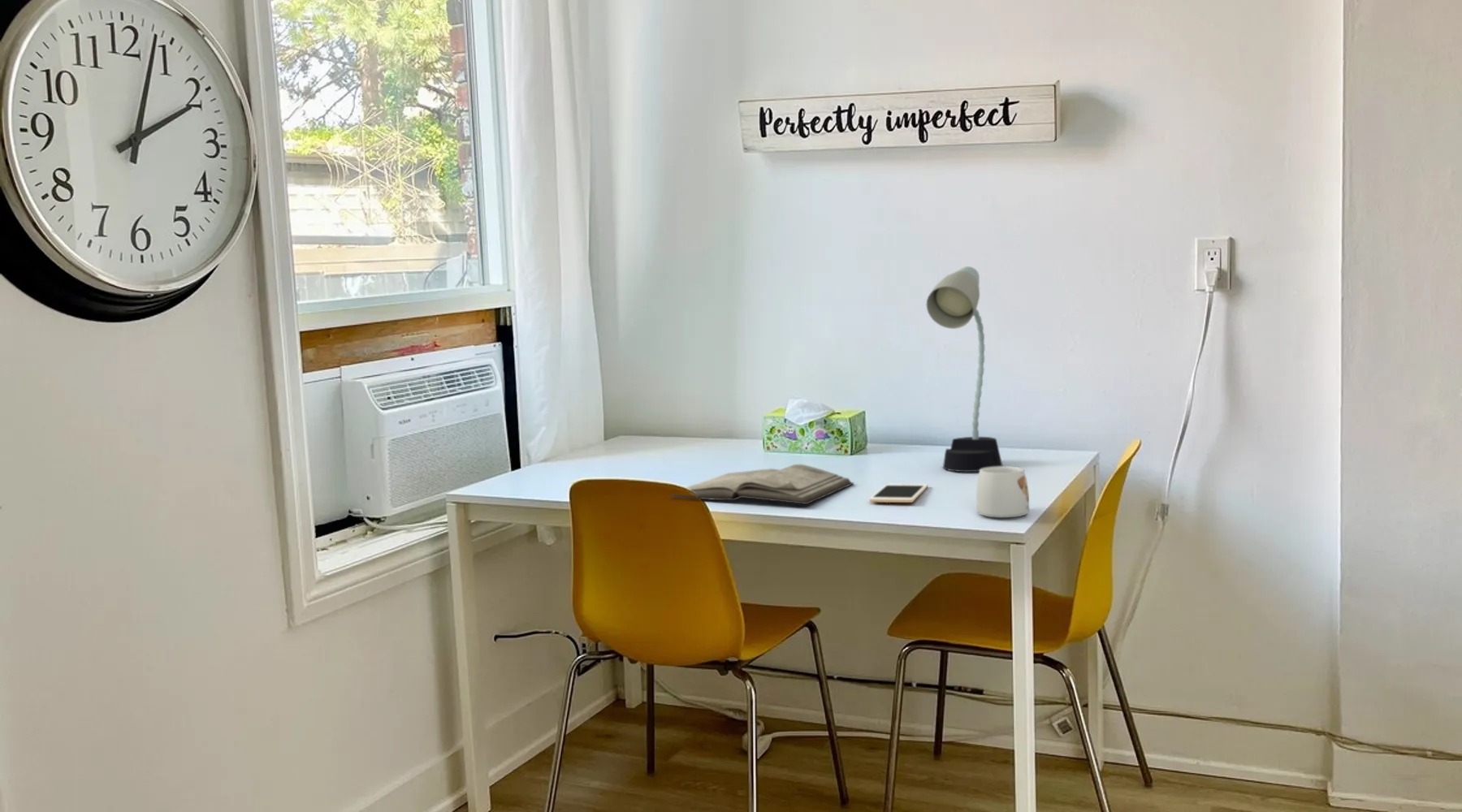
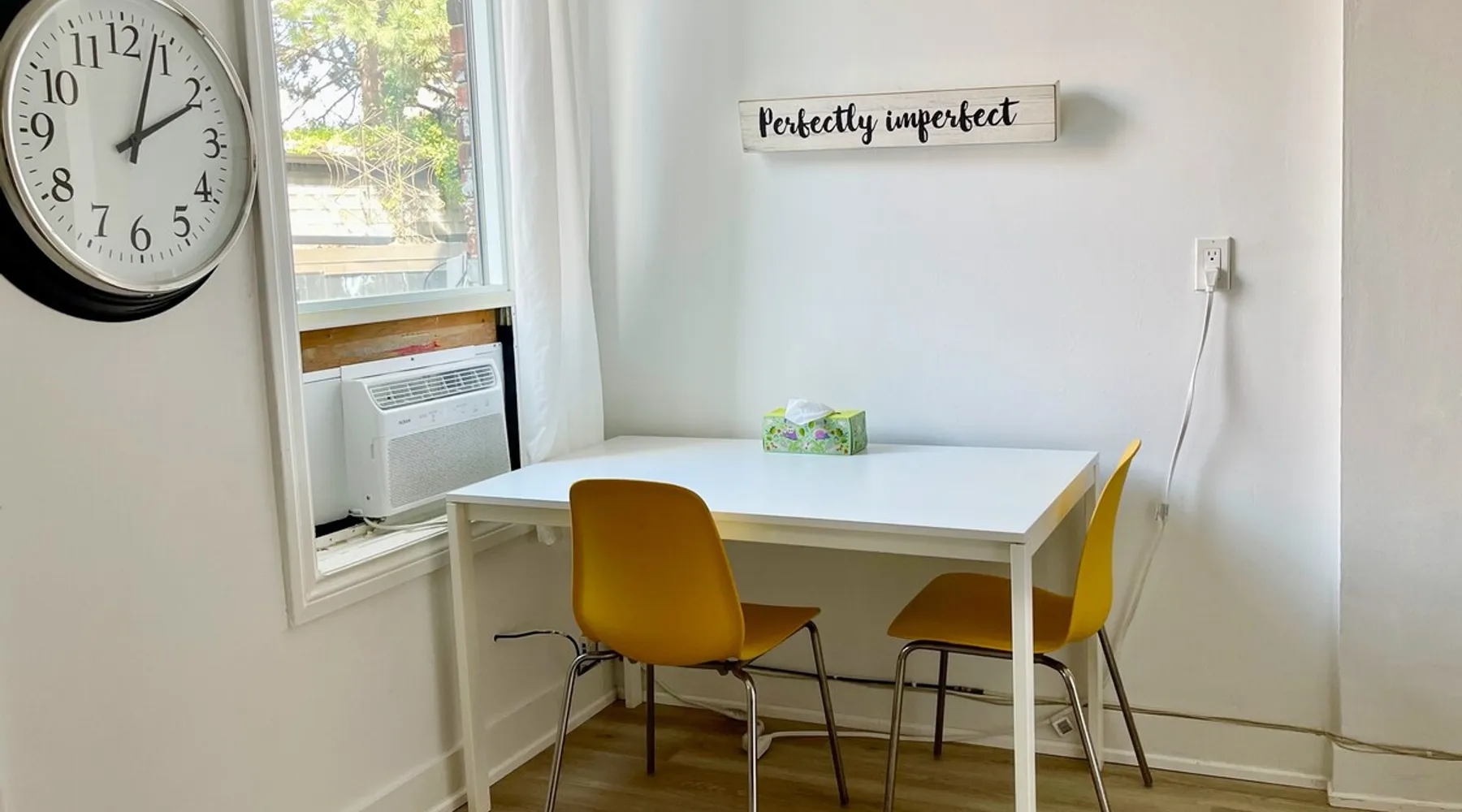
- diary [668,464,854,505]
- mug [975,466,1030,518]
- desk lamp [926,266,1003,473]
- cell phone [868,483,929,503]
